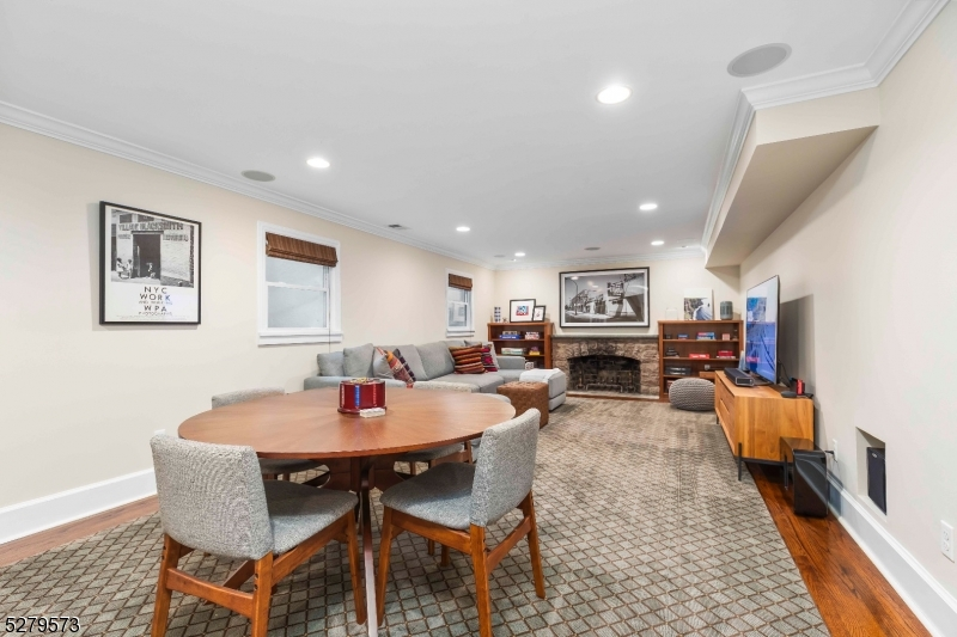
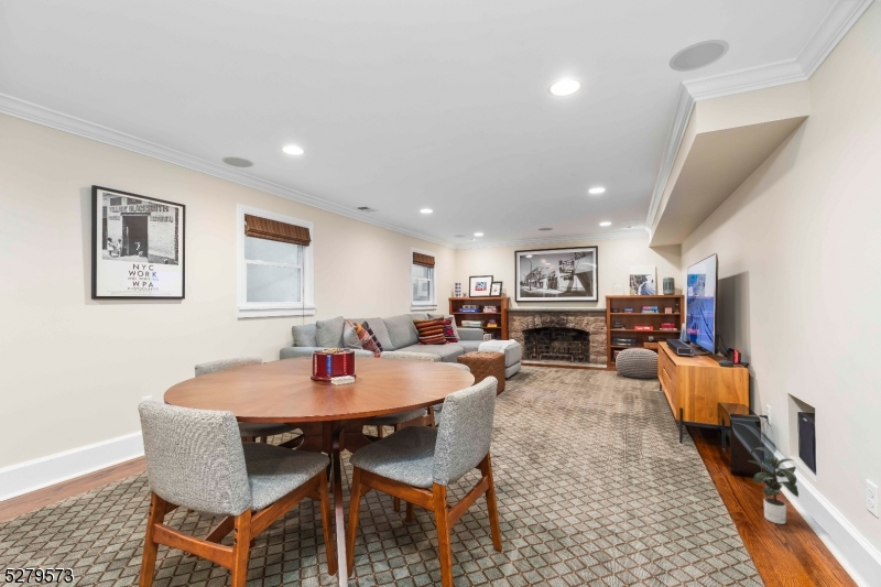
+ potted plant [747,446,800,525]
